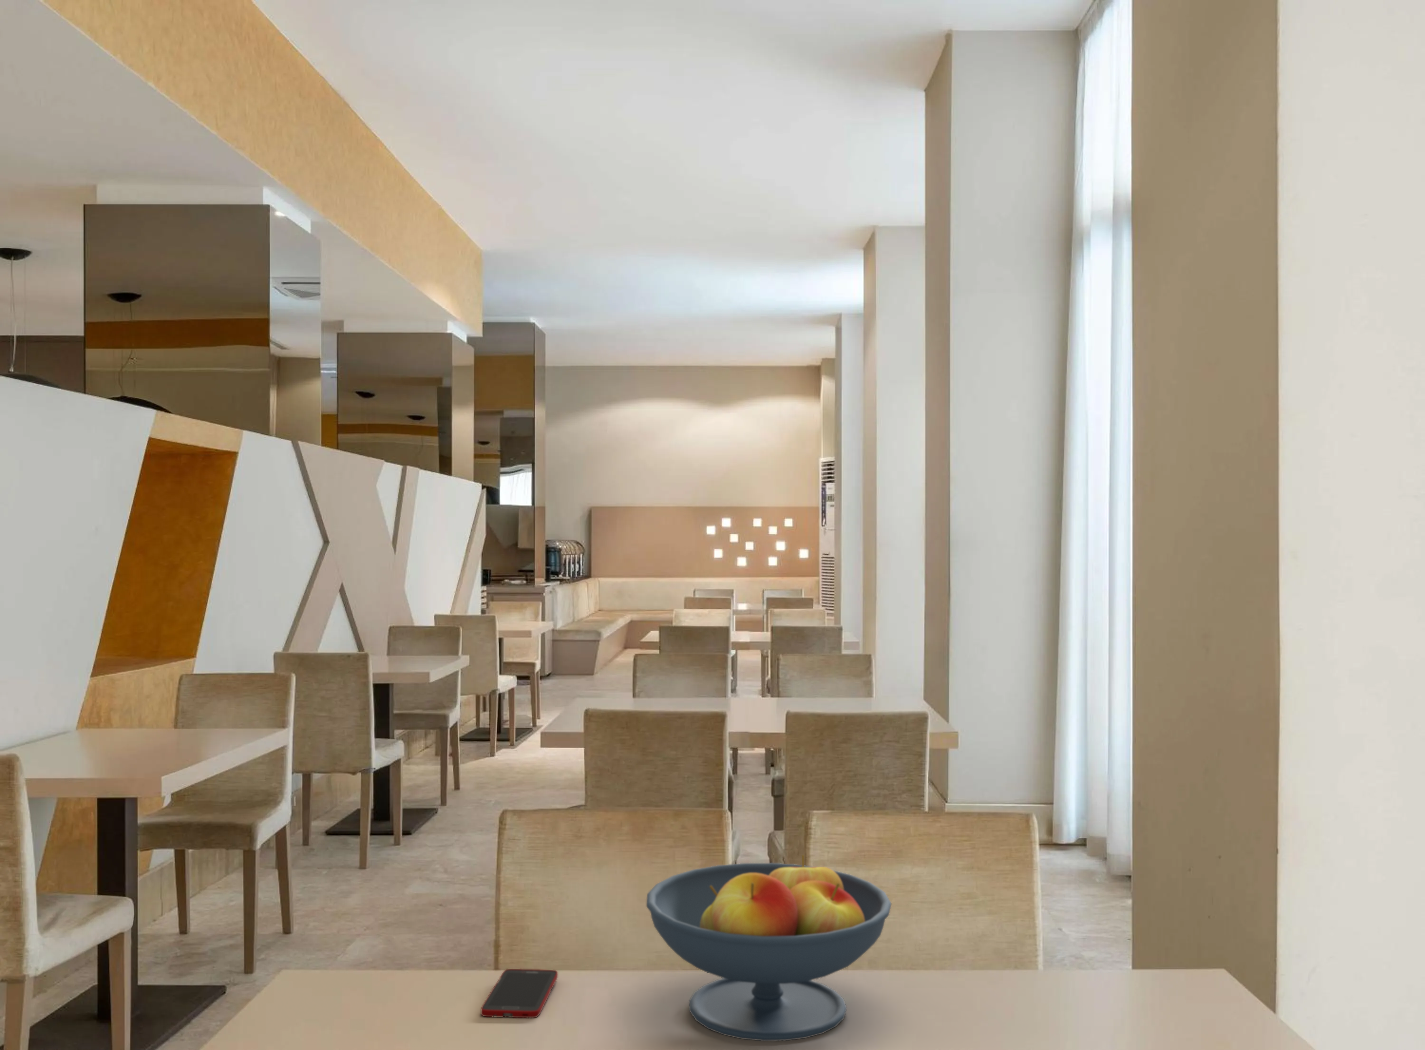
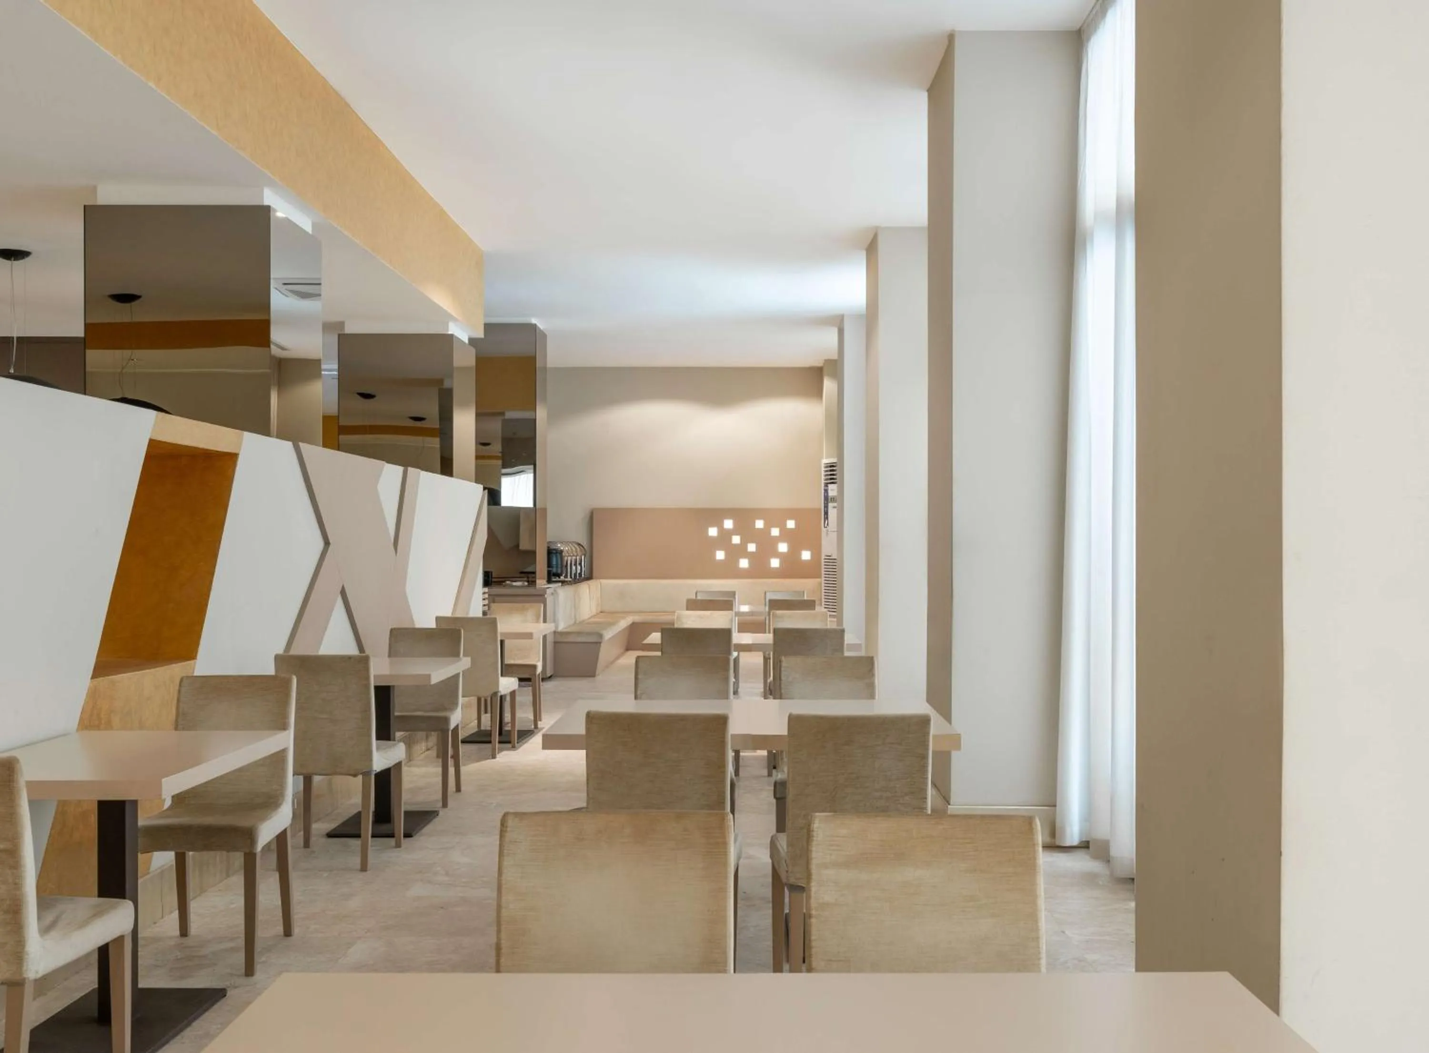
- fruit bowl [646,854,892,1041]
- cell phone [480,968,558,1018]
